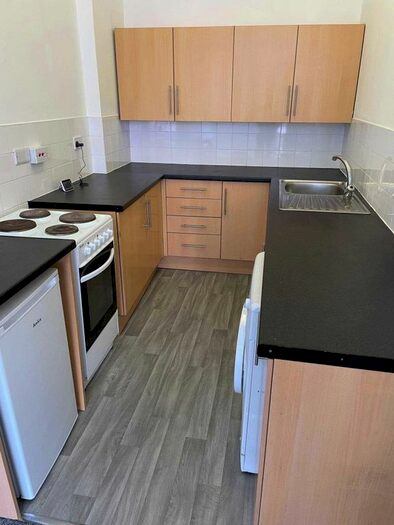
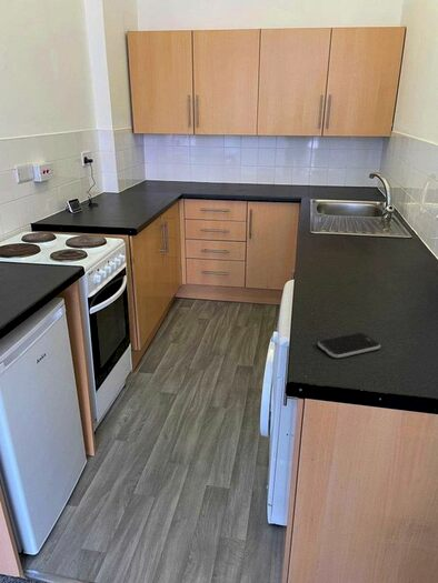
+ smartphone [317,332,381,359]
